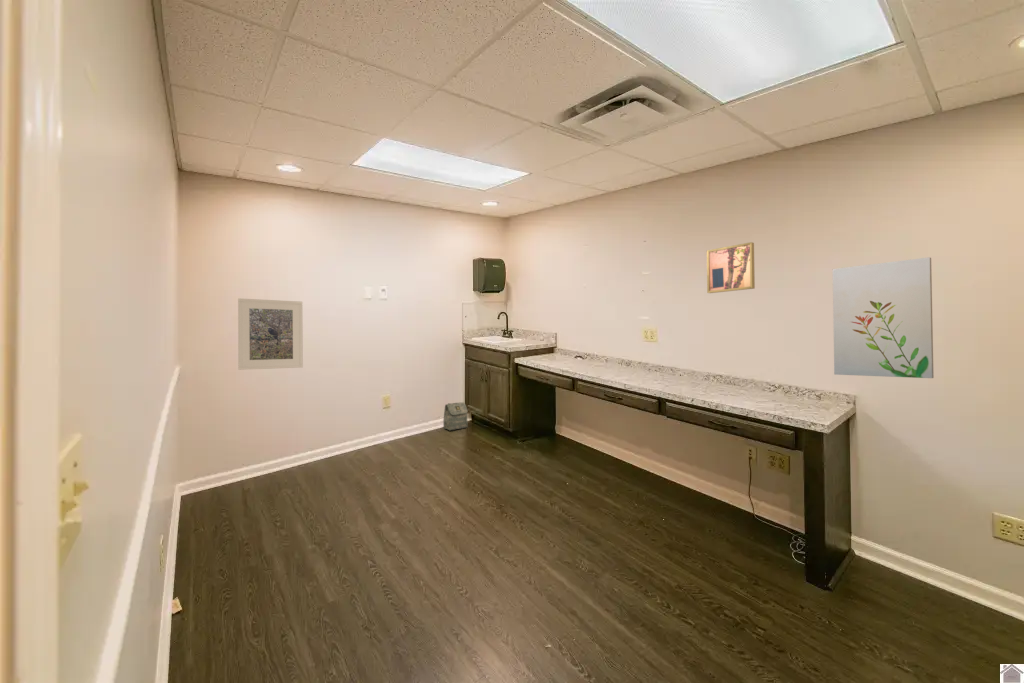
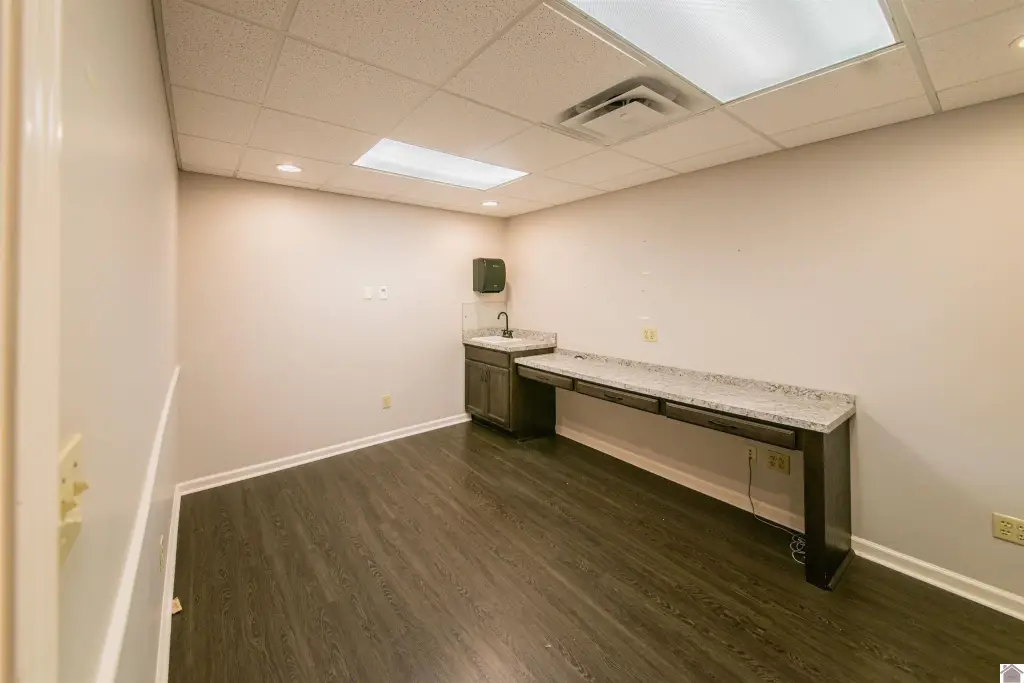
- wall art [832,256,935,379]
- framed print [237,297,304,371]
- bag [442,401,469,431]
- wall art [706,241,756,294]
